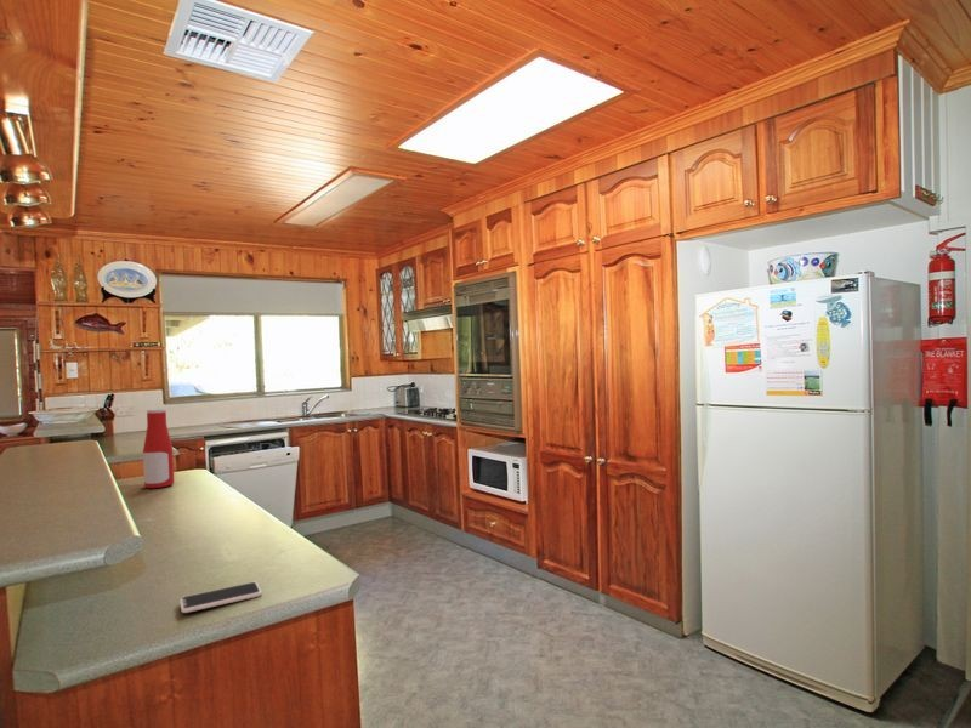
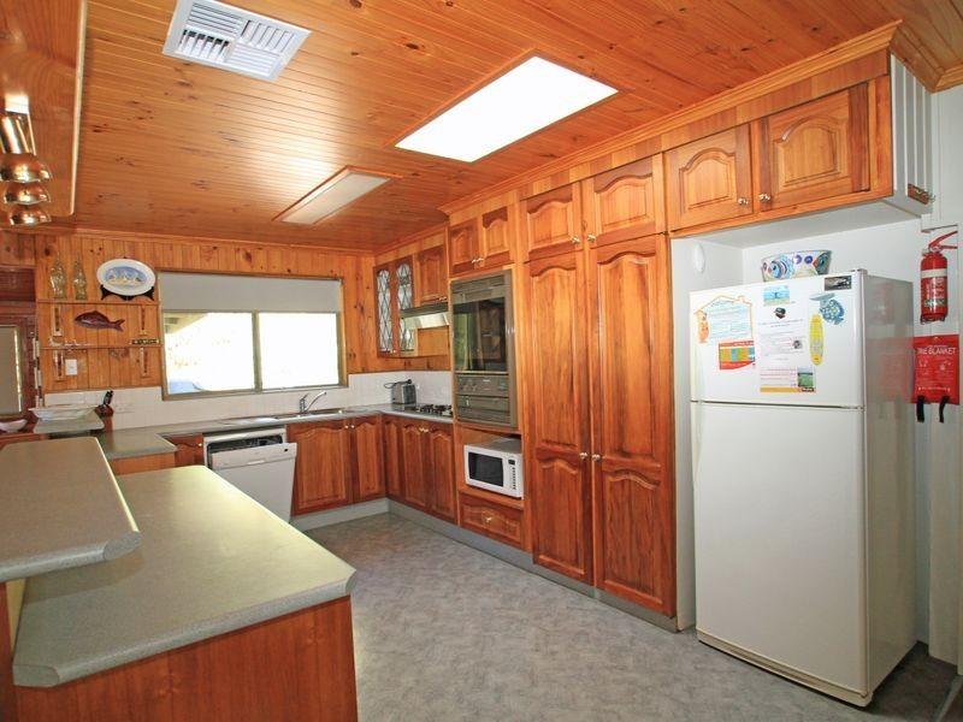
- smartphone [178,581,263,614]
- bottle [142,408,175,489]
